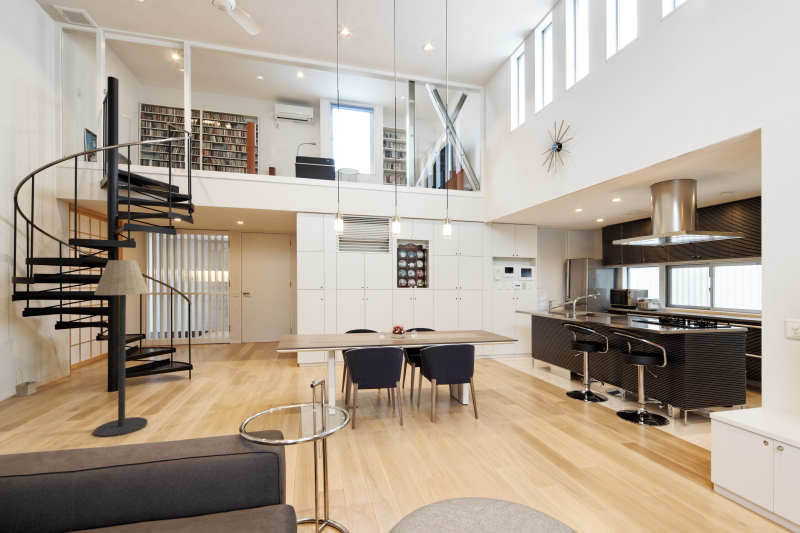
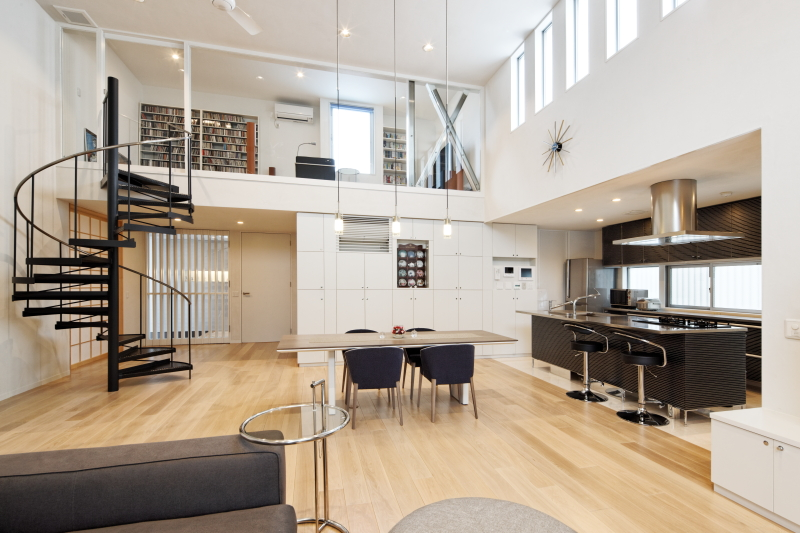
- floor lamp [93,259,150,438]
- basket [14,367,38,397]
